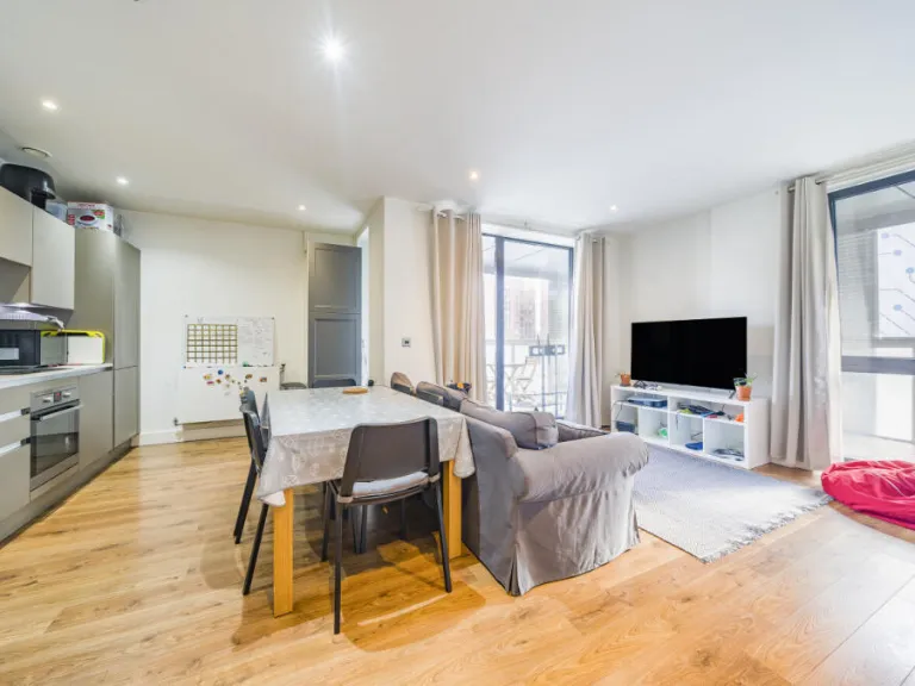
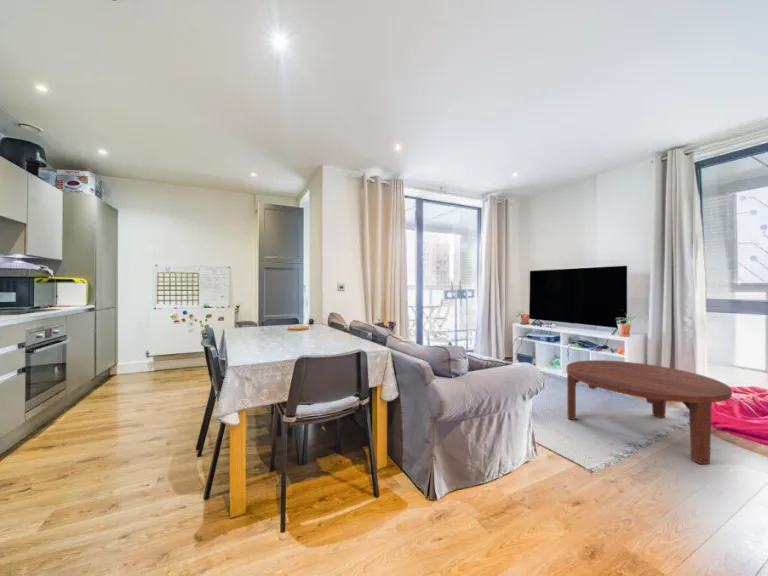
+ coffee table [566,359,733,465]
